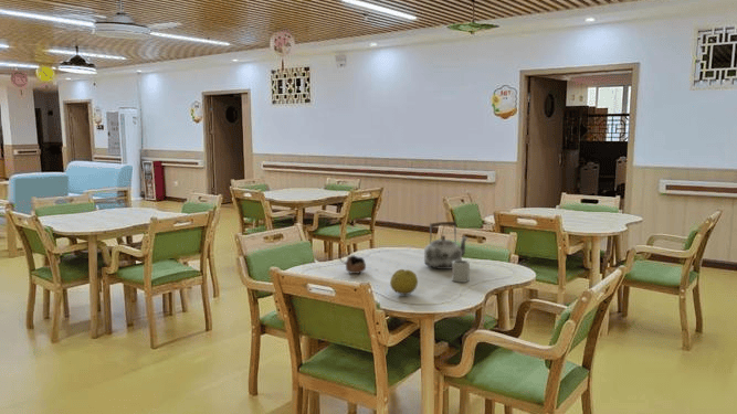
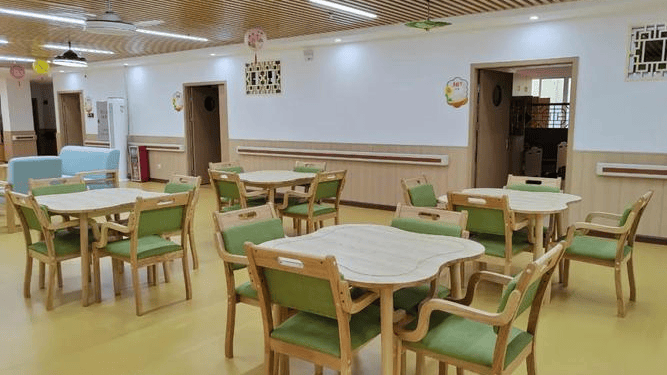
- kettle [423,220,470,270]
- fruit [389,268,419,296]
- cup [451,259,471,284]
- cup [338,252,367,275]
